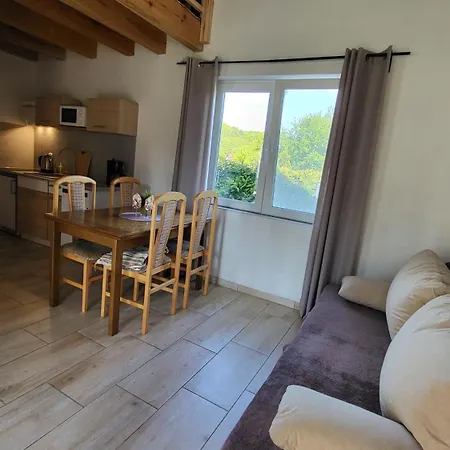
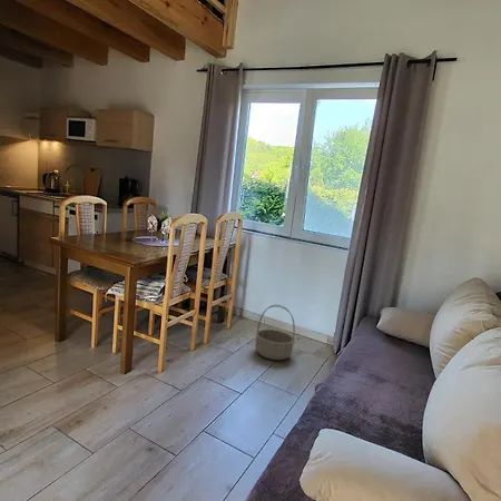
+ basket [254,304,296,361]
